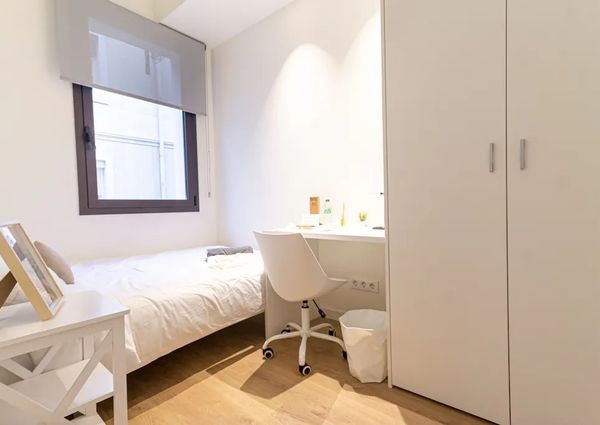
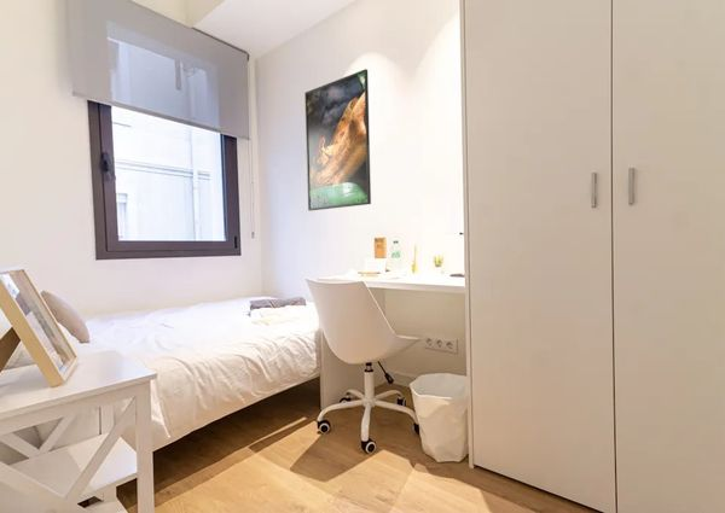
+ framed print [303,68,372,211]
